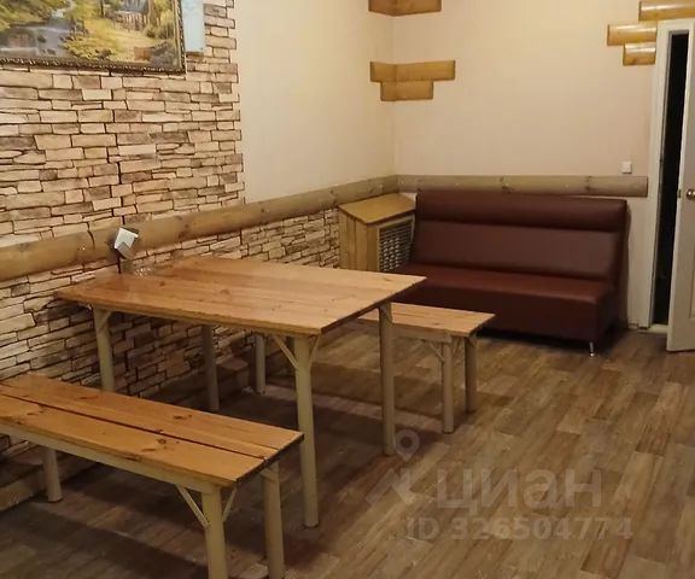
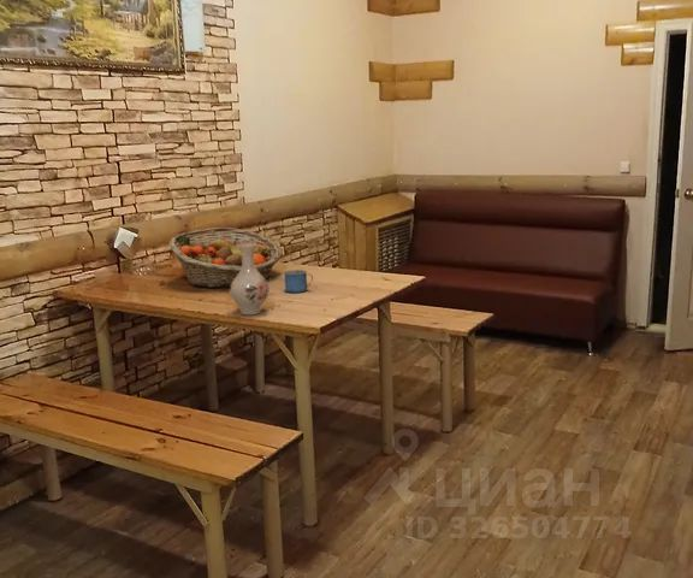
+ fruit basket [168,226,283,289]
+ mug [283,269,314,294]
+ vase [229,243,271,315]
